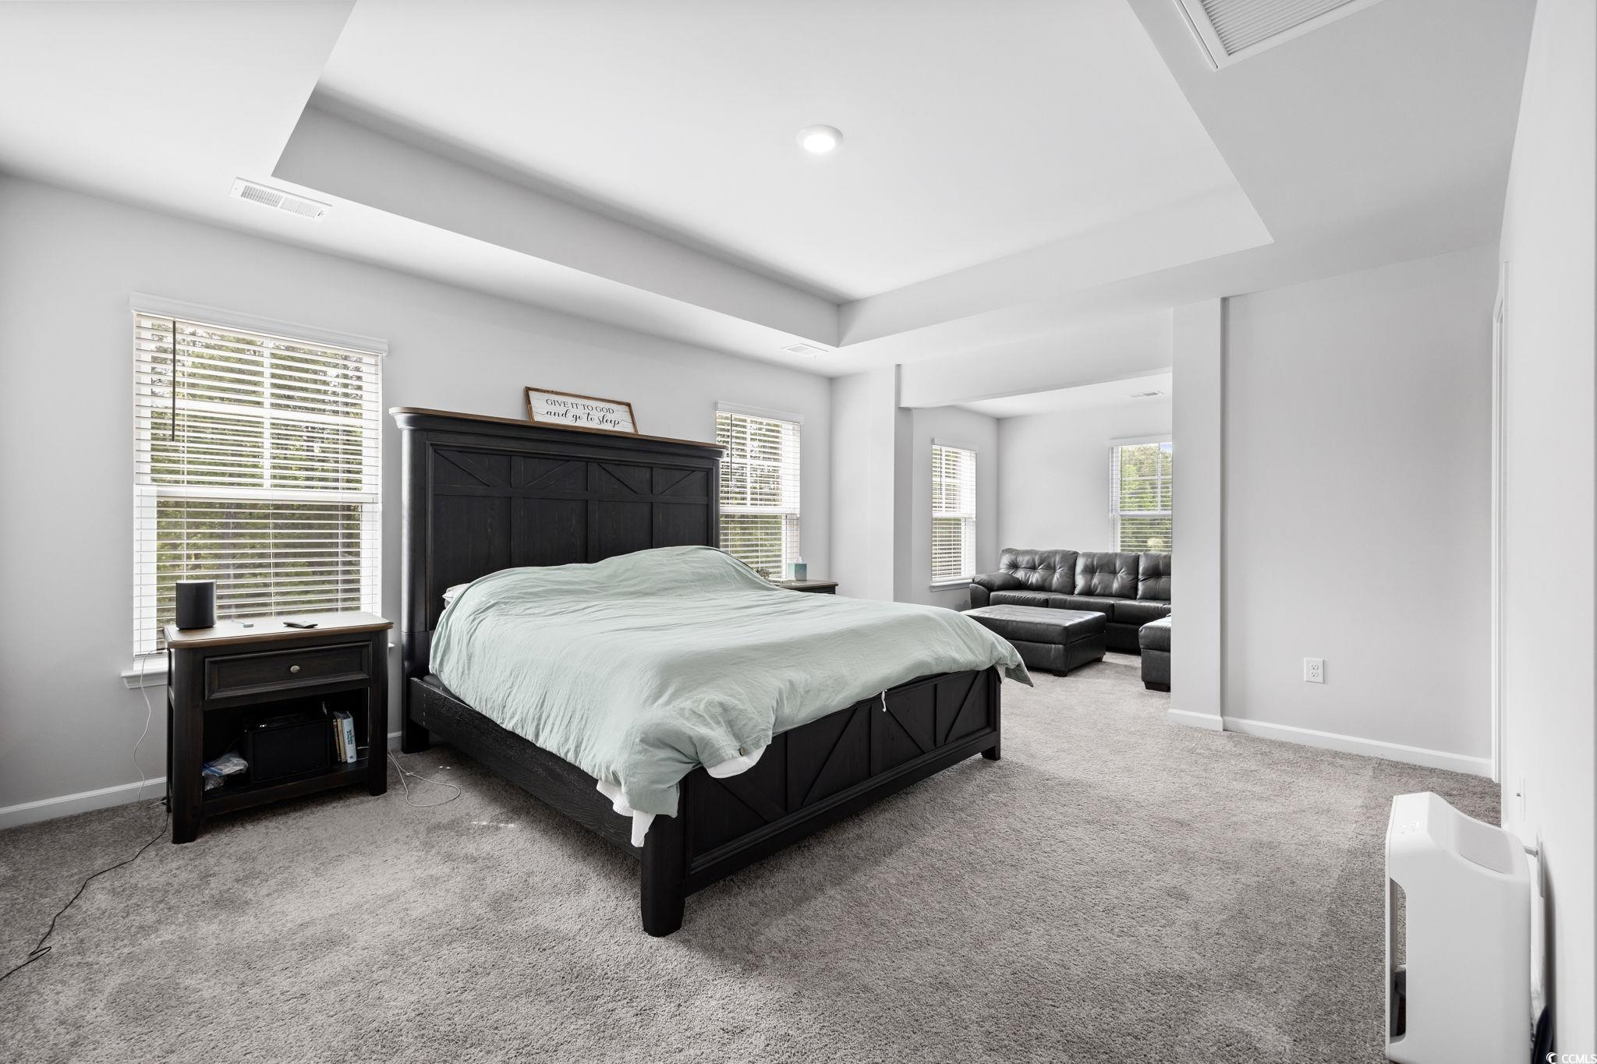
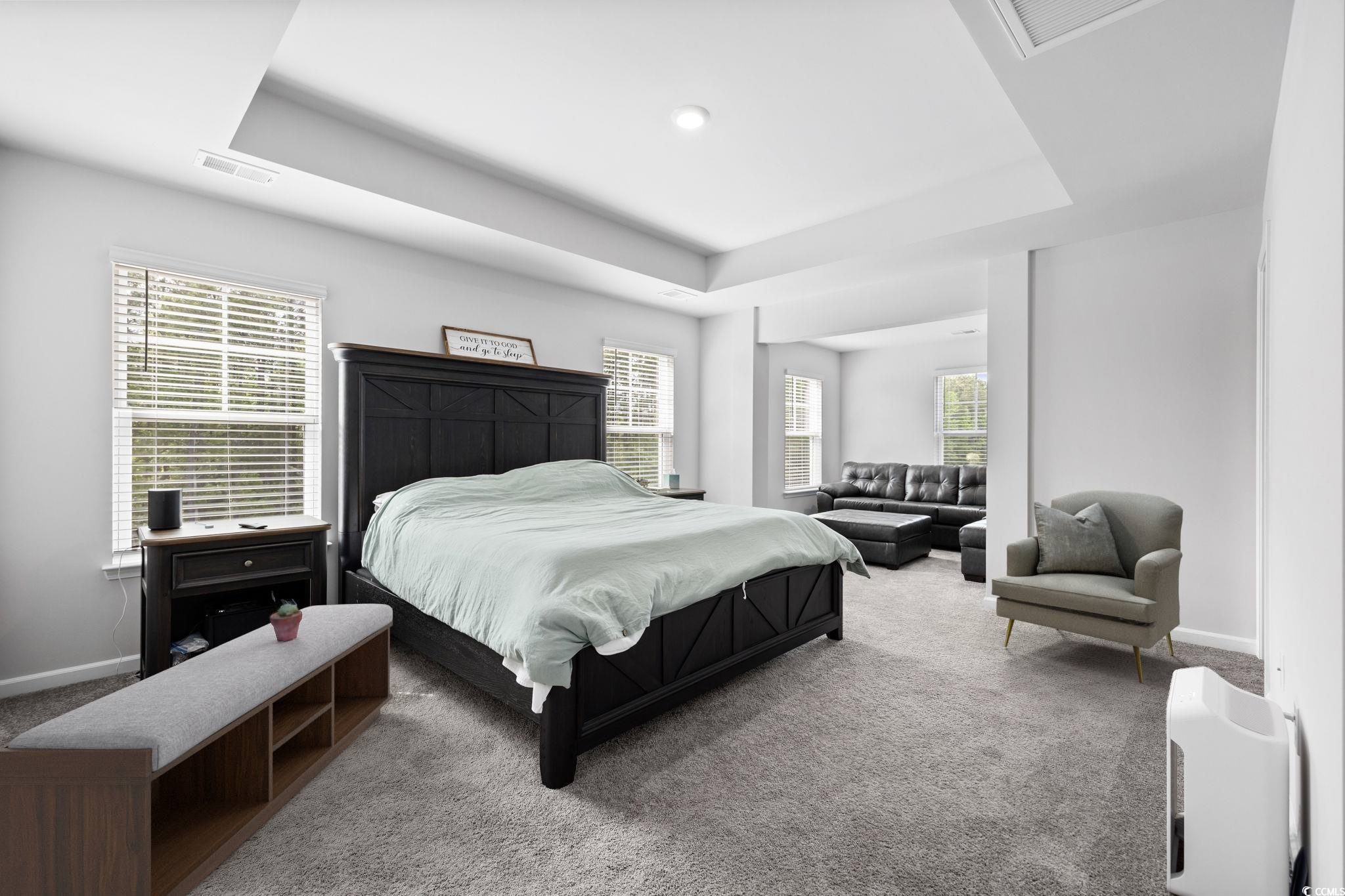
+ armchair [991,490,1183,683]
+ bench [0,603,393,896]
+ potted succulent [269,603,302,642]
